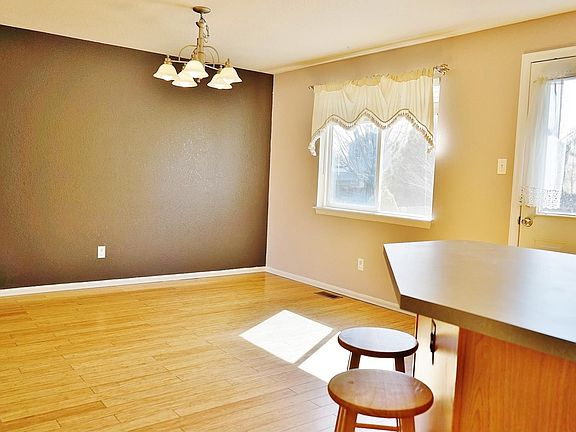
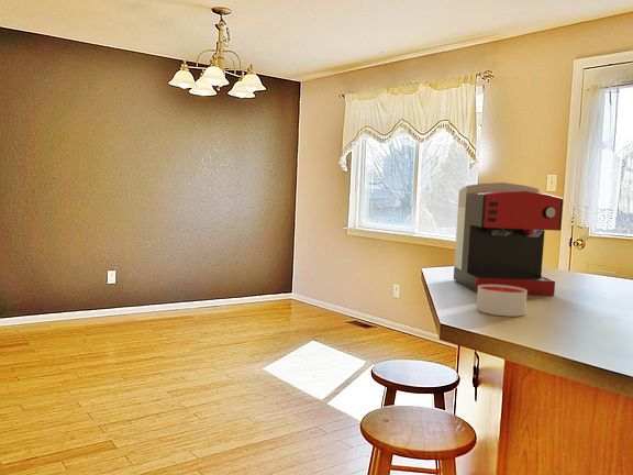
+ candle [476,285,528,318]
+ coffee maker [453,181,564,297]
